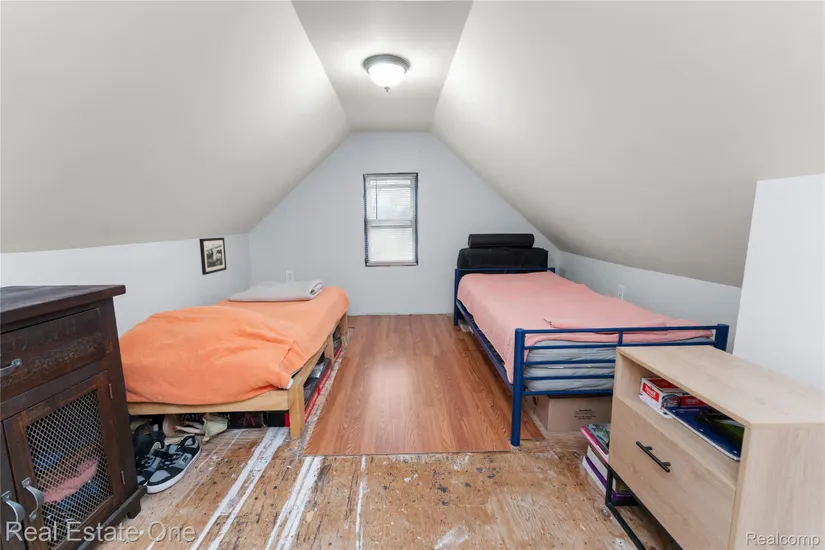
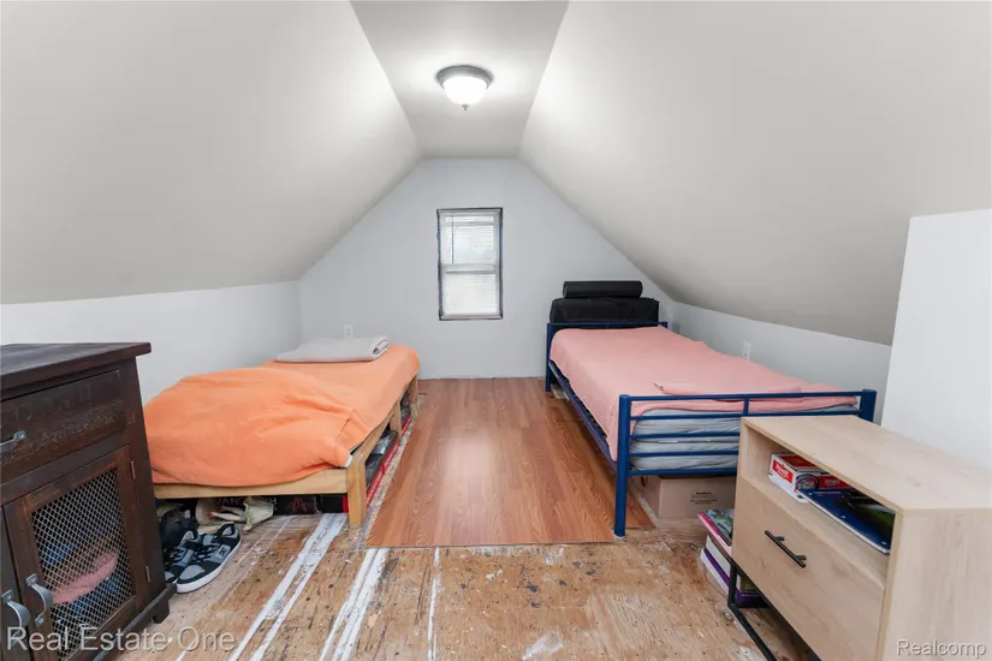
- picture frame [198,237,228,276]
